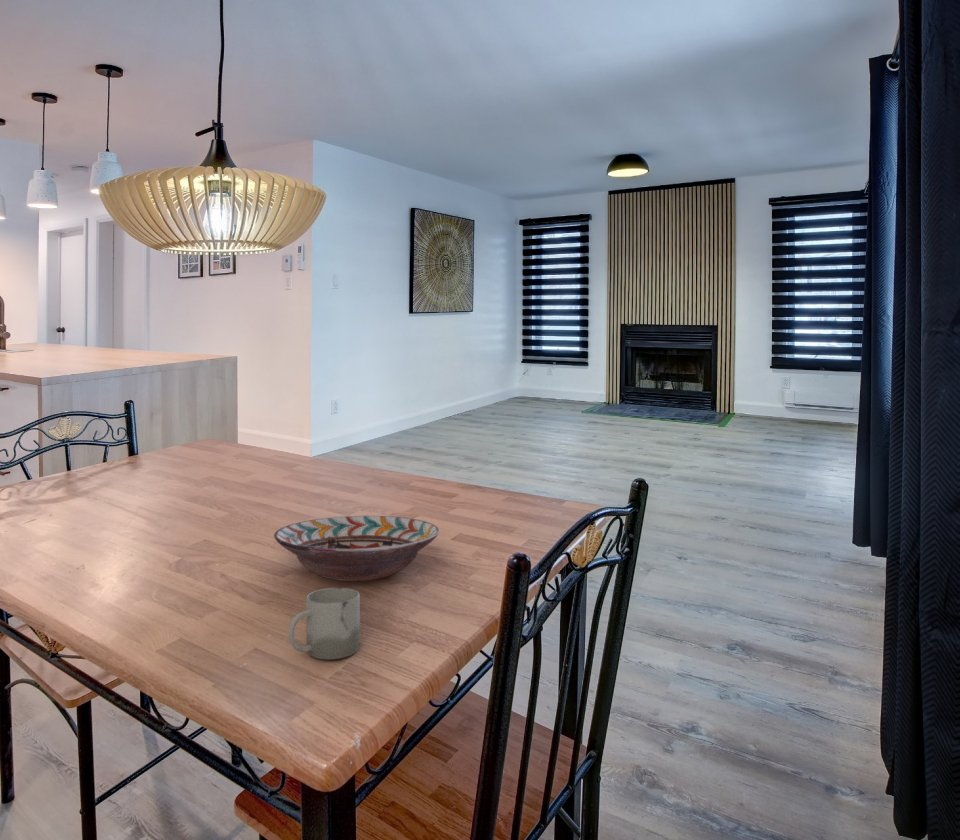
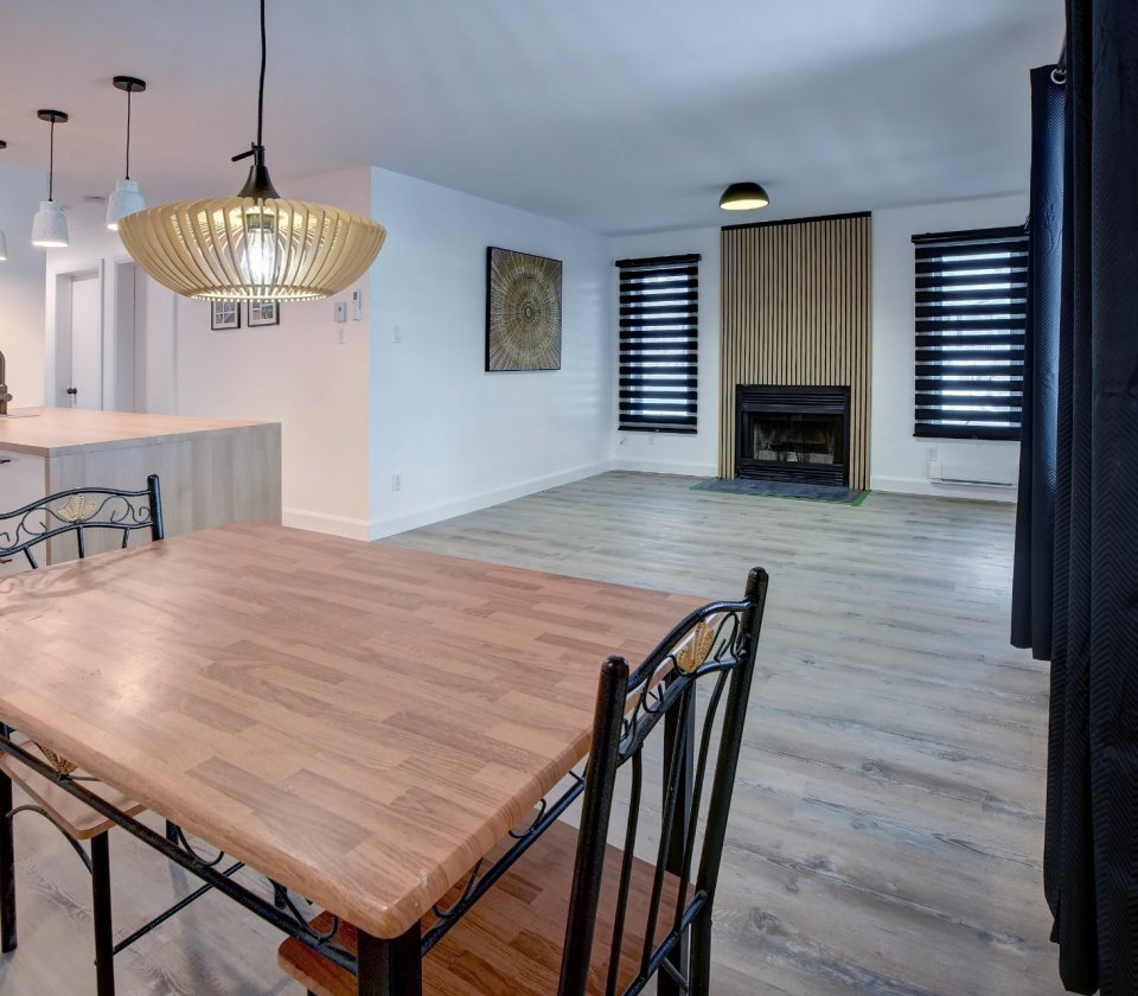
- cup [287,587,361,660]
- decorative bowl [273,515,440,582]
